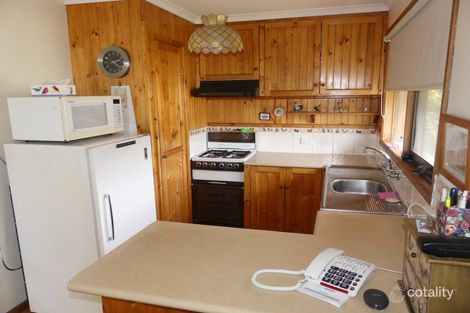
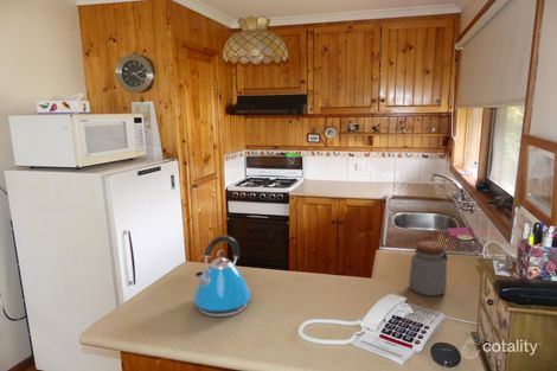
+ kettle [192,235,252,318]
+ jar [408,241,449,298]
